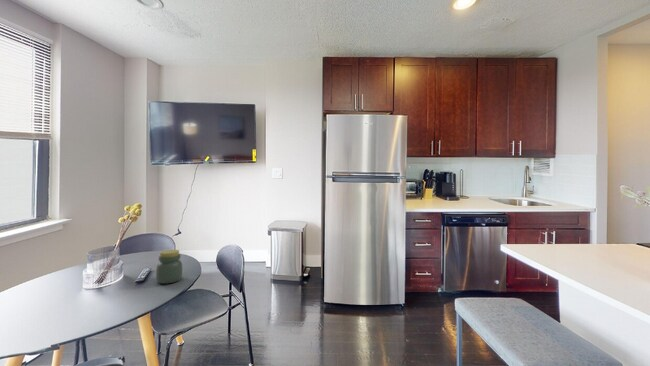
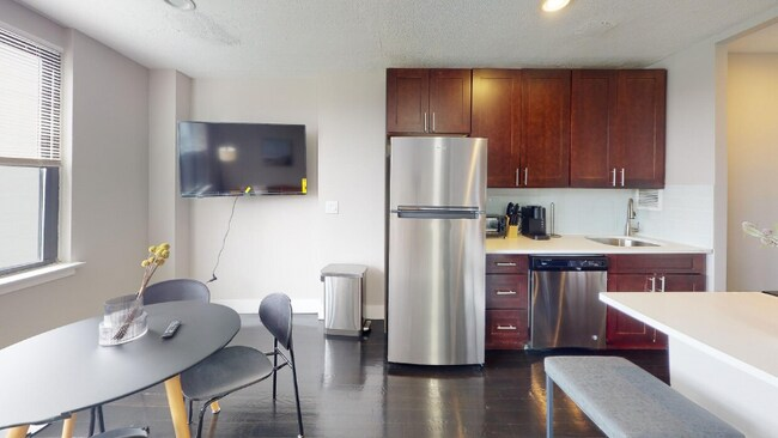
- jar [155,249,183,284]
